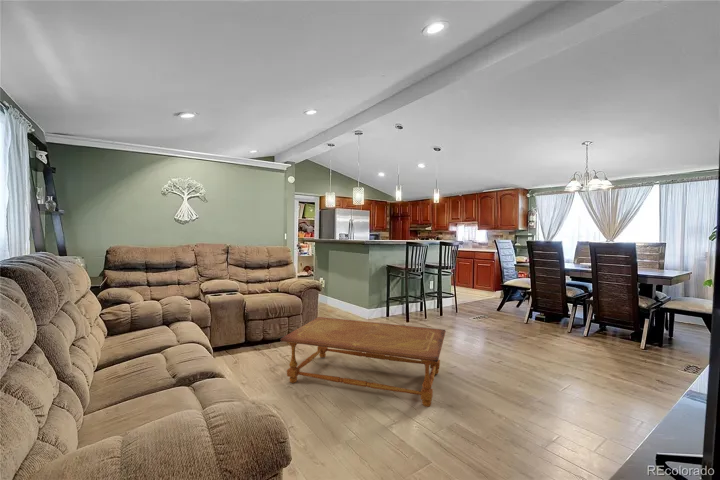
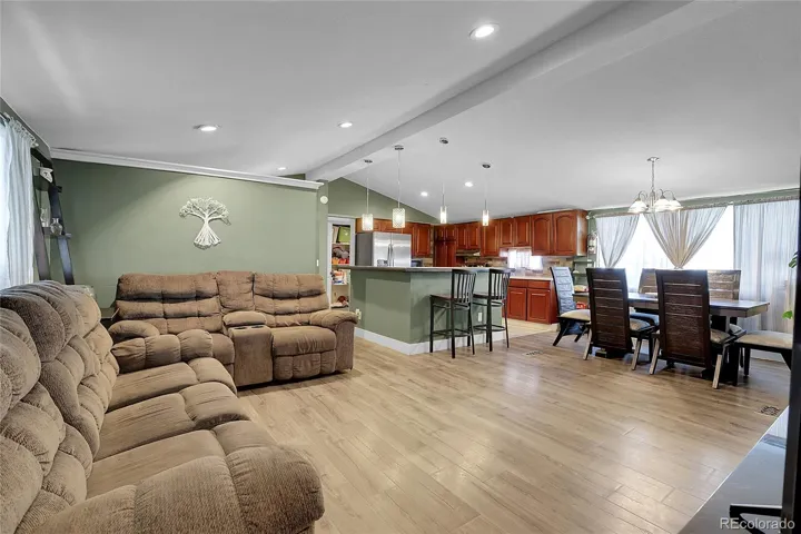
- coffee table [279,316,447,408]
